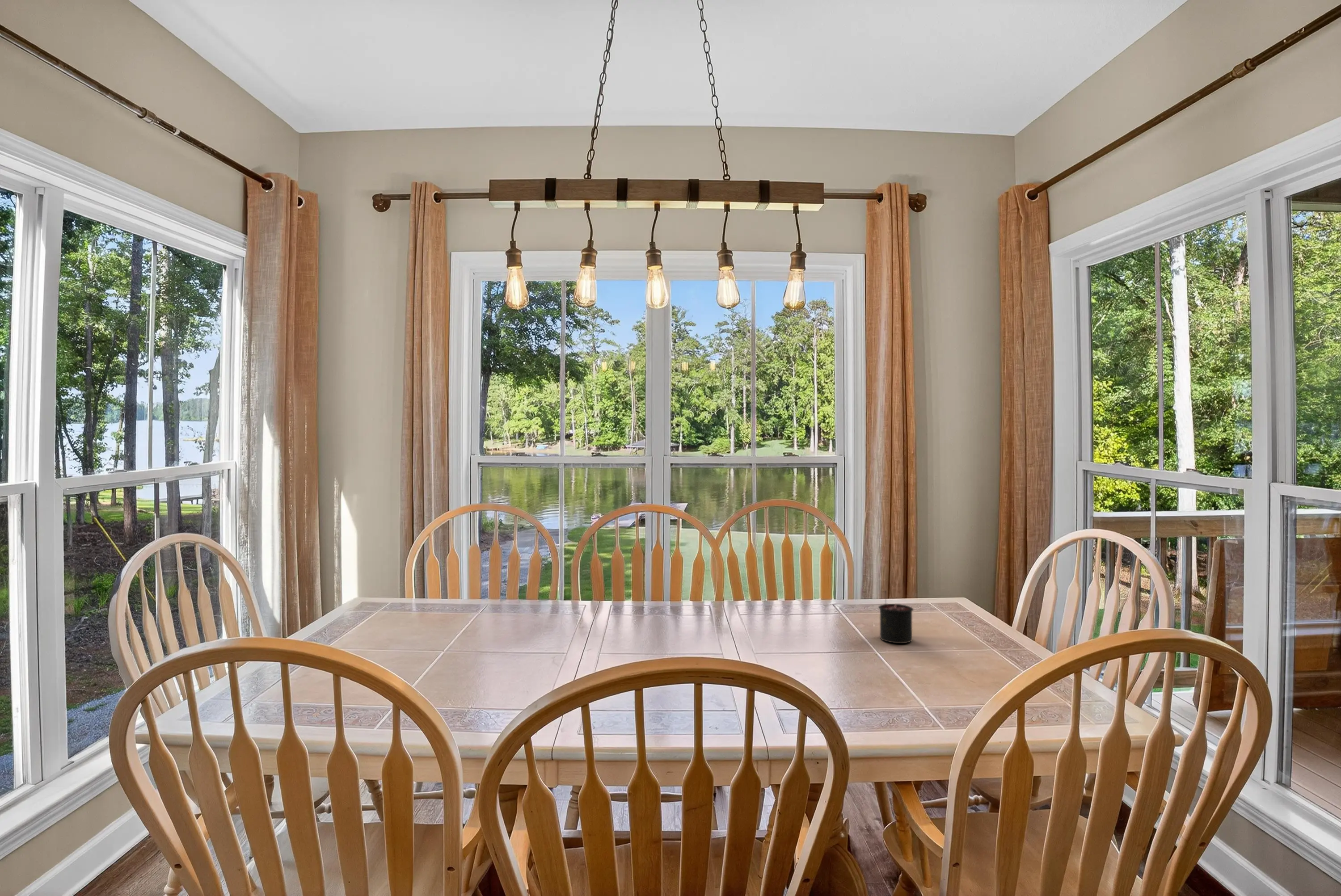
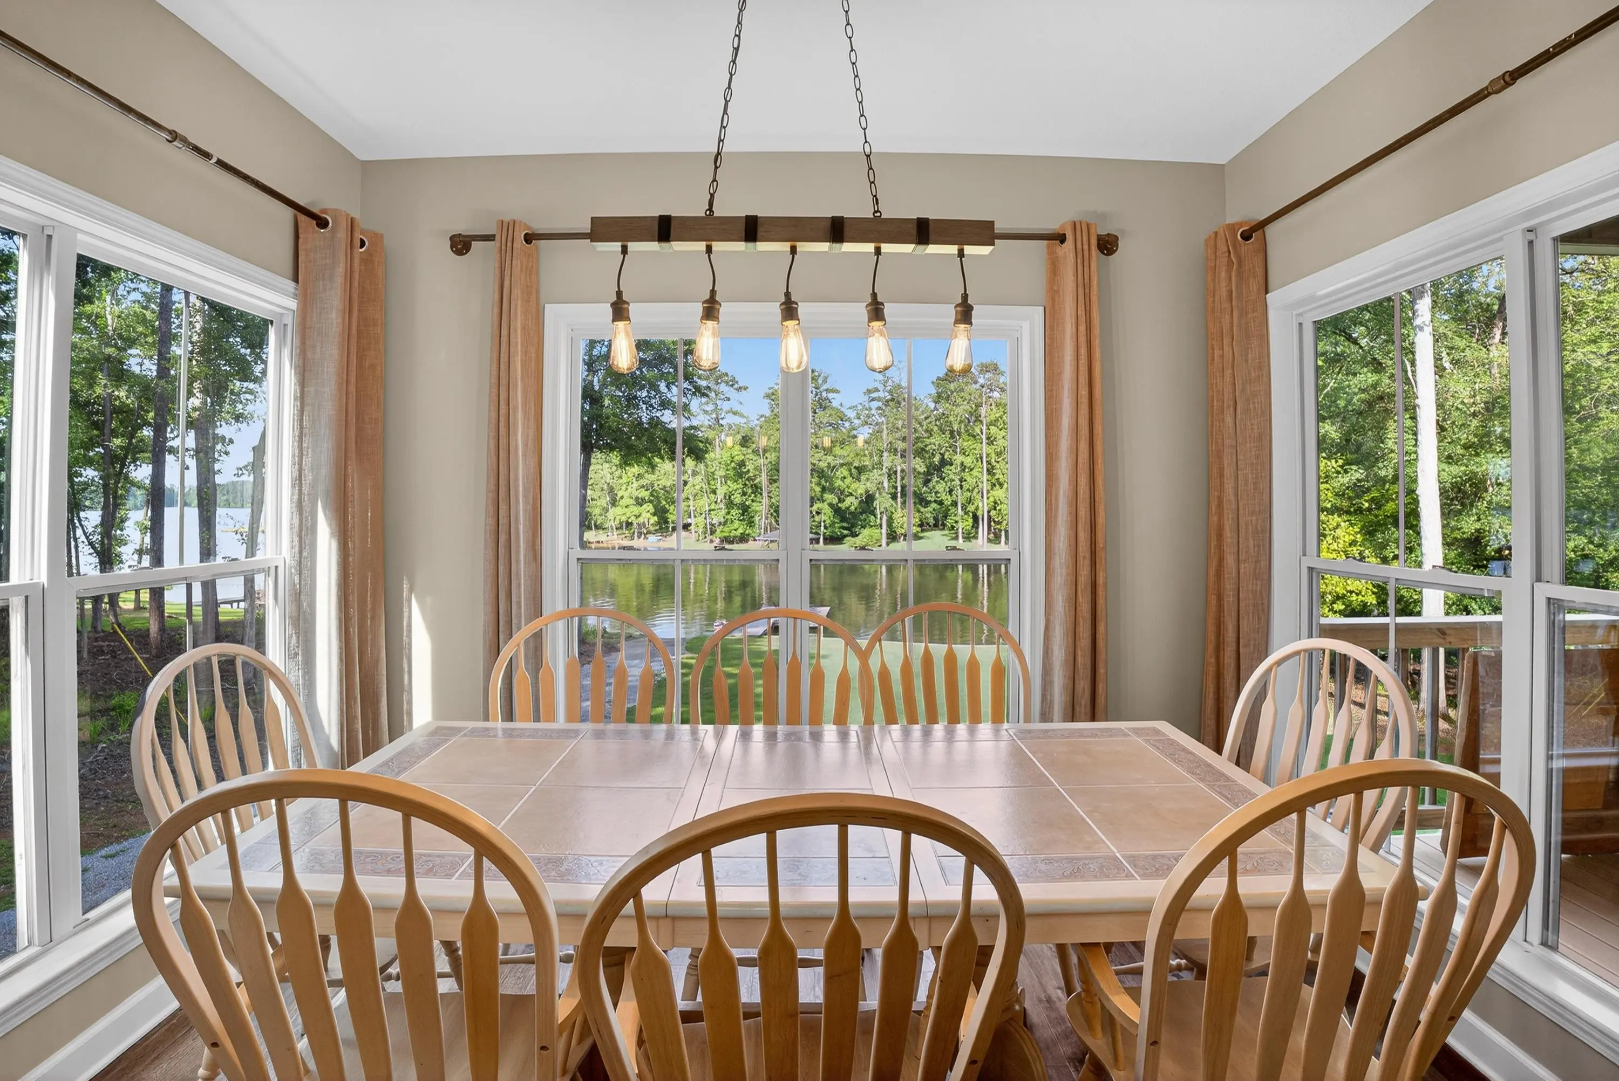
- candle [878,590,914,644]
